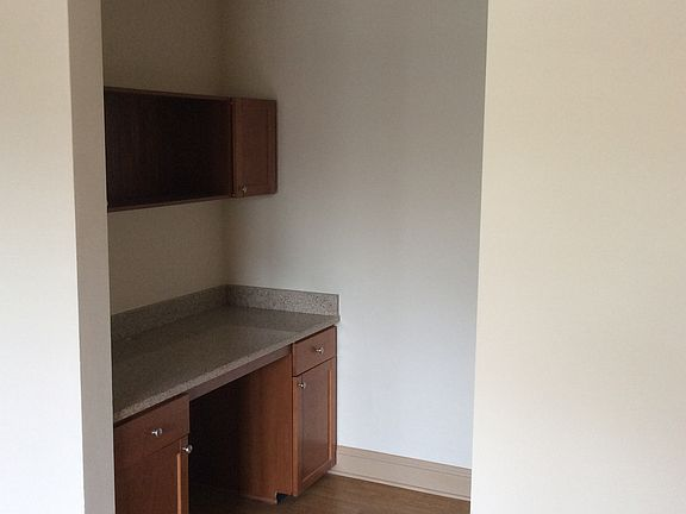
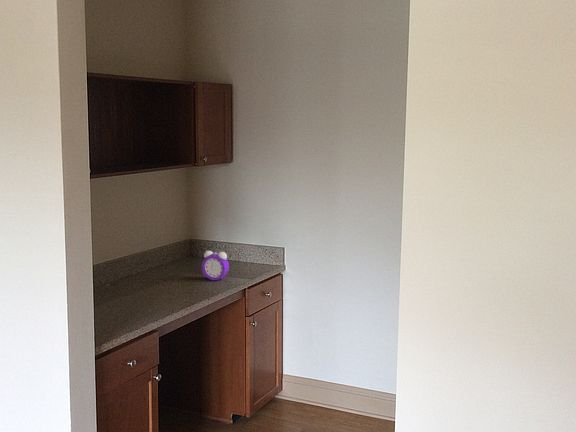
+ alarm clock [201,250,230,281]
